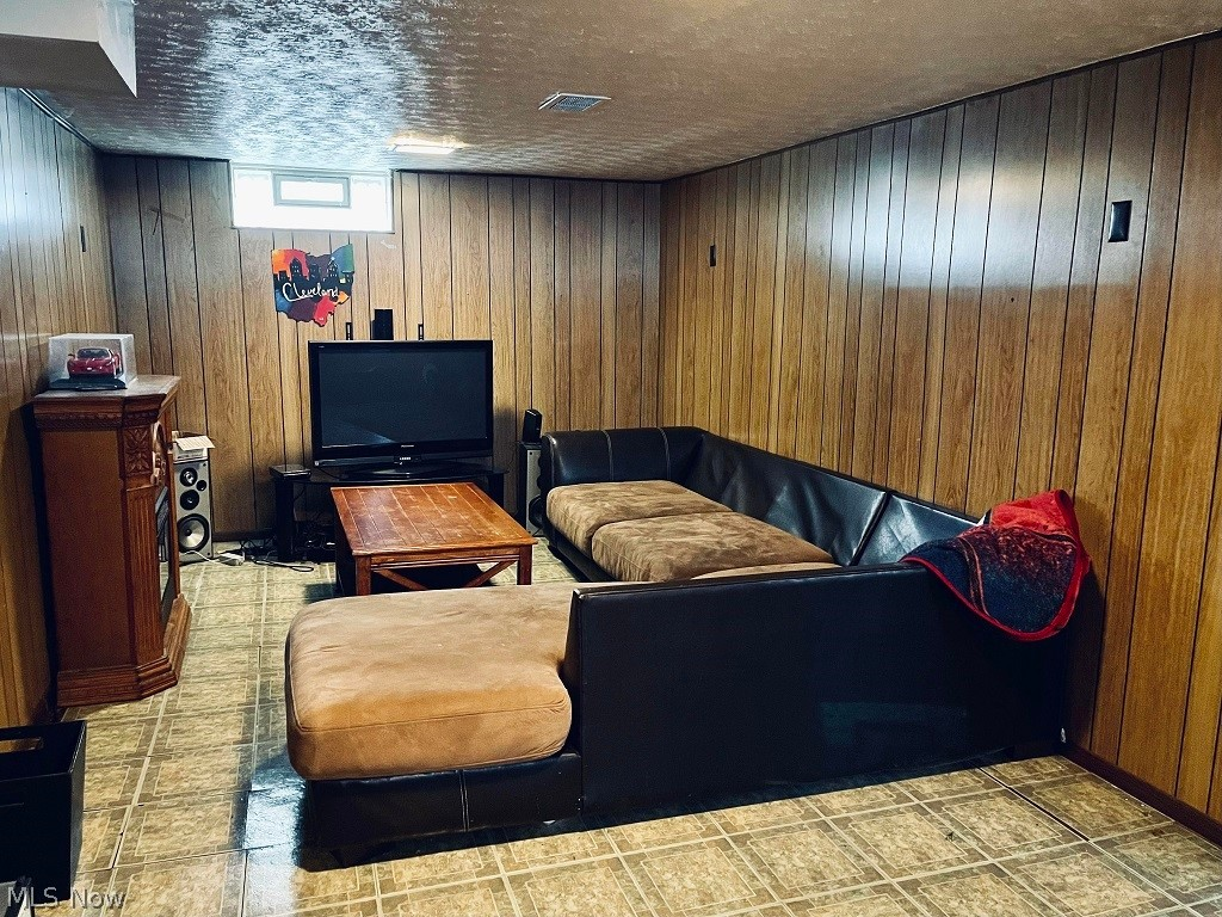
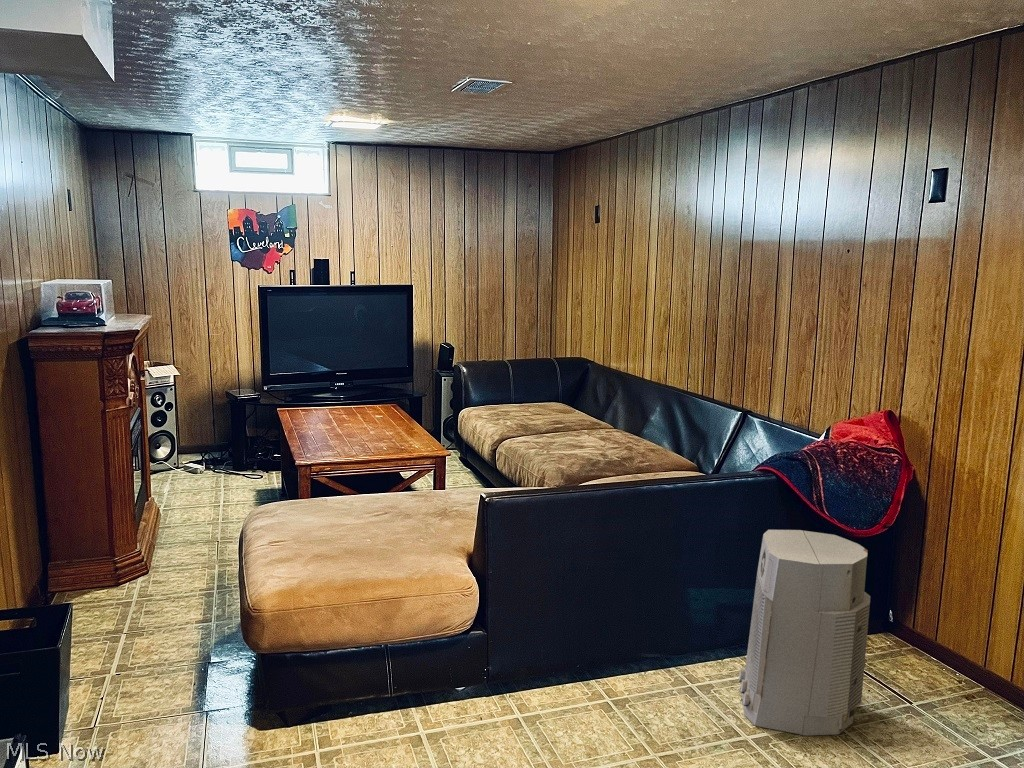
+ air purifier [738,529,871,737]
